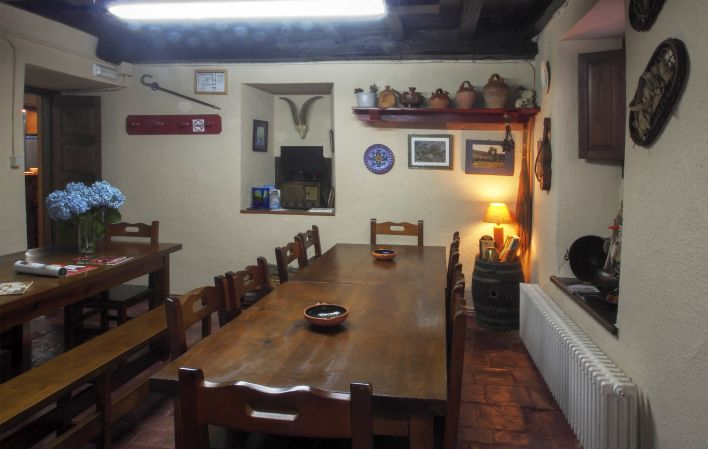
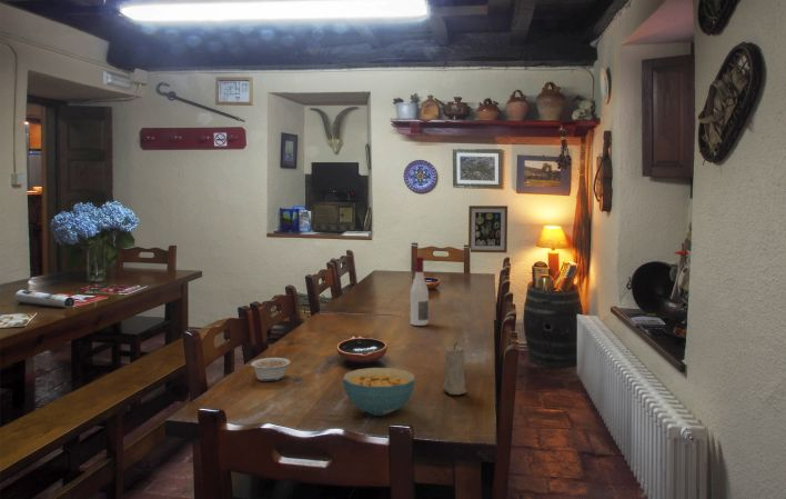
+ wall art [467,204,508,253]
+ alcohol [410,256,430,327]
+ cereal bowl [342,367,416,417]
+ candle [442,341,467,396]
+ legume [246,357,291,382]
